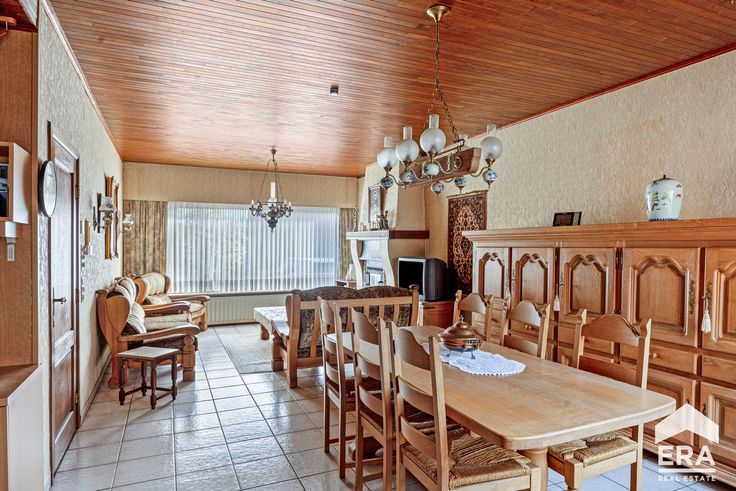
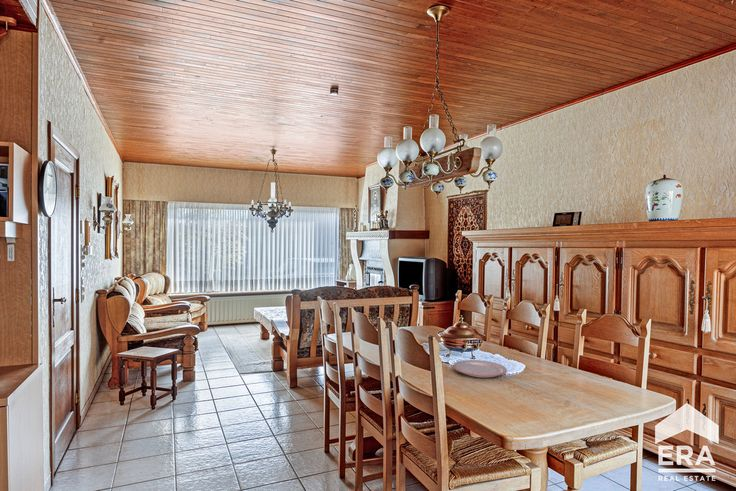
+ plate [452,359,508,378]
